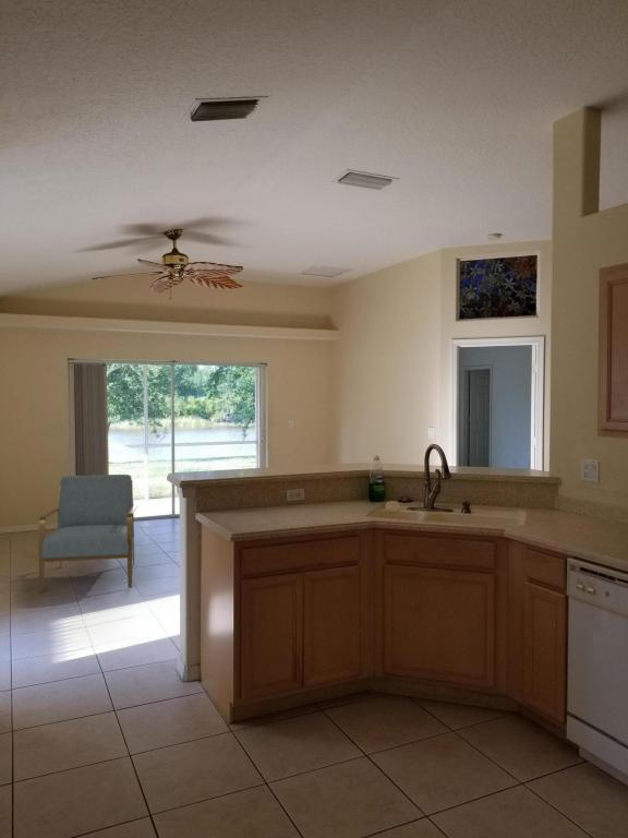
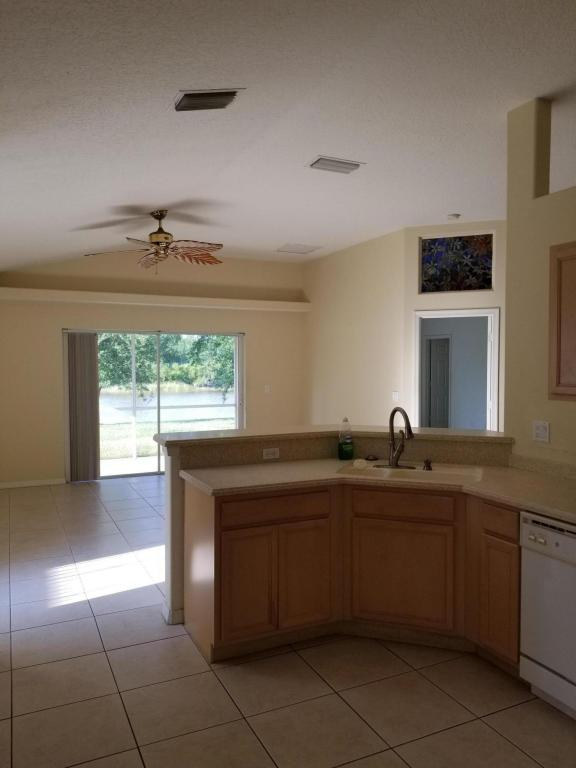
- chair [38,474,138,594]
